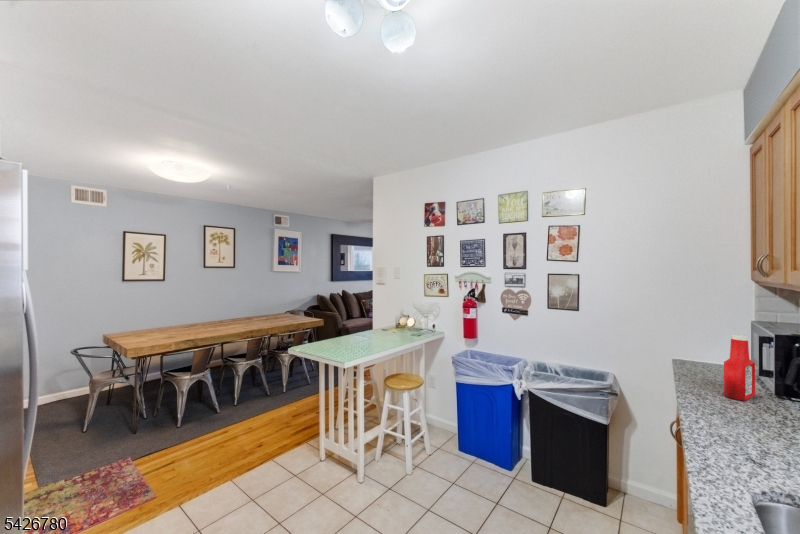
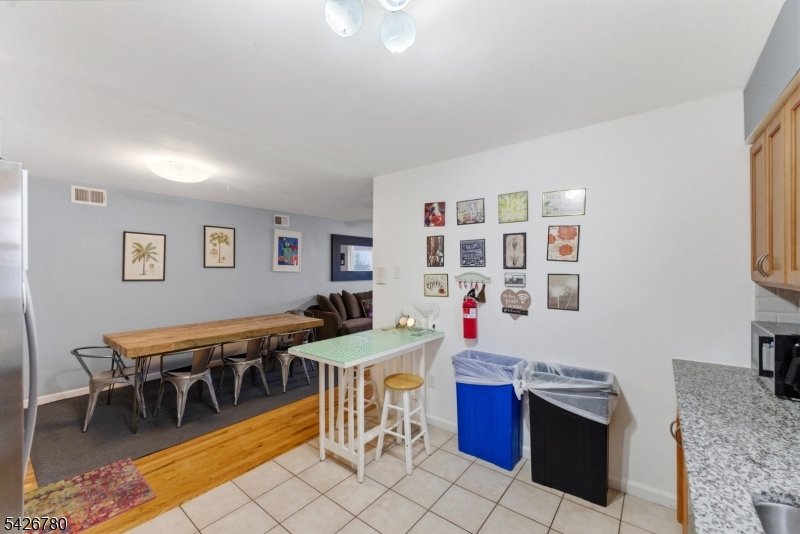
- soap bottle [723,333,756,402]
